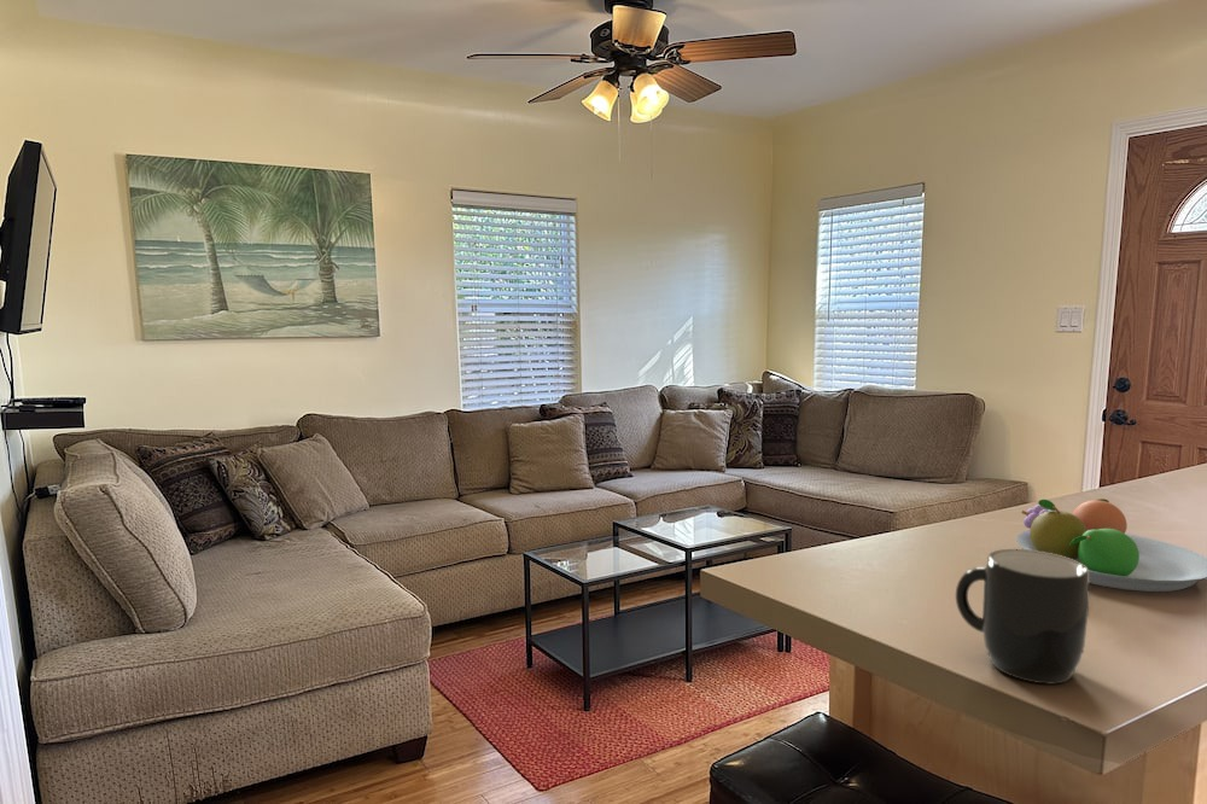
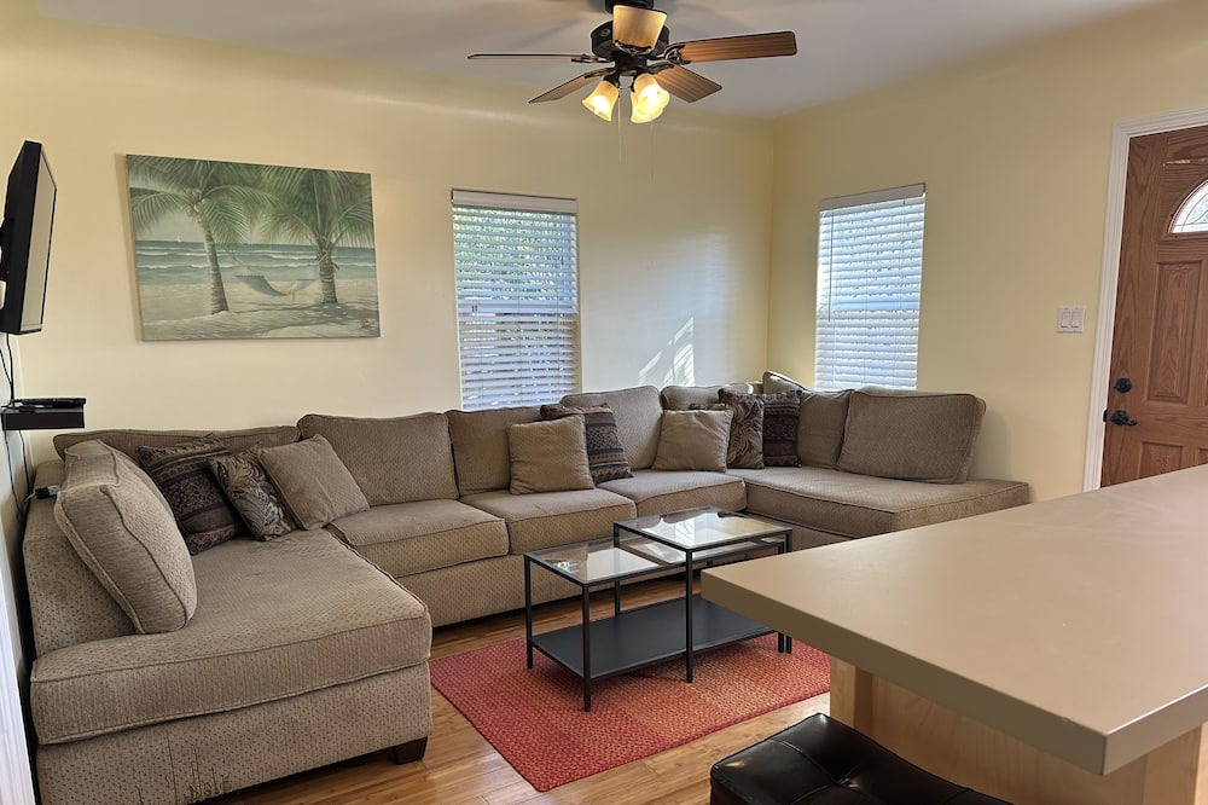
- fruit bowl [1015,497,1207,593]
- mug [955,548,1090,686]
